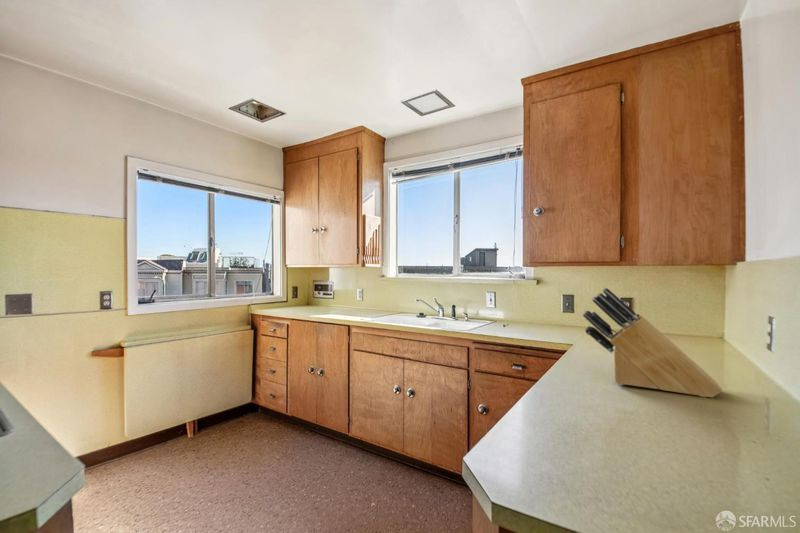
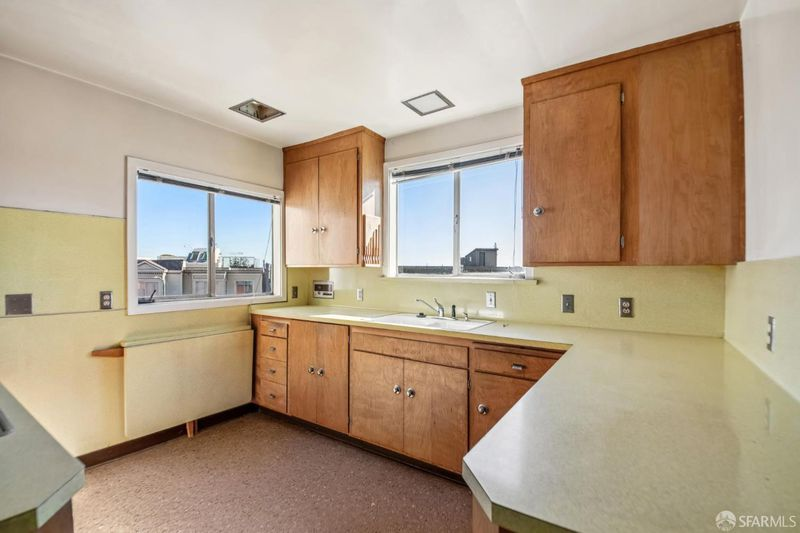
- knife block [582,287,723,398]
